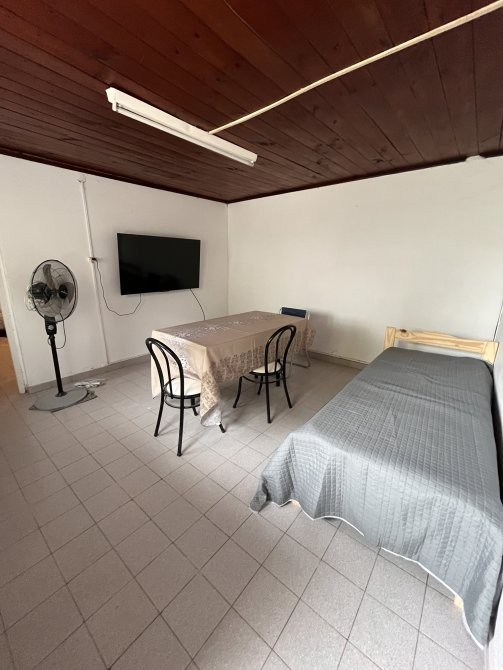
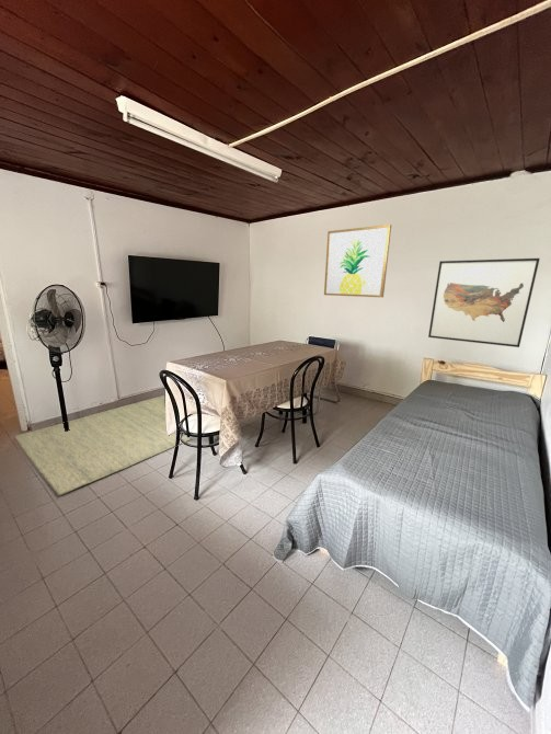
+ wall art [427,257,541,348]
+ rug [13,394,192,496]
+ wall art [323,223,392,298]
